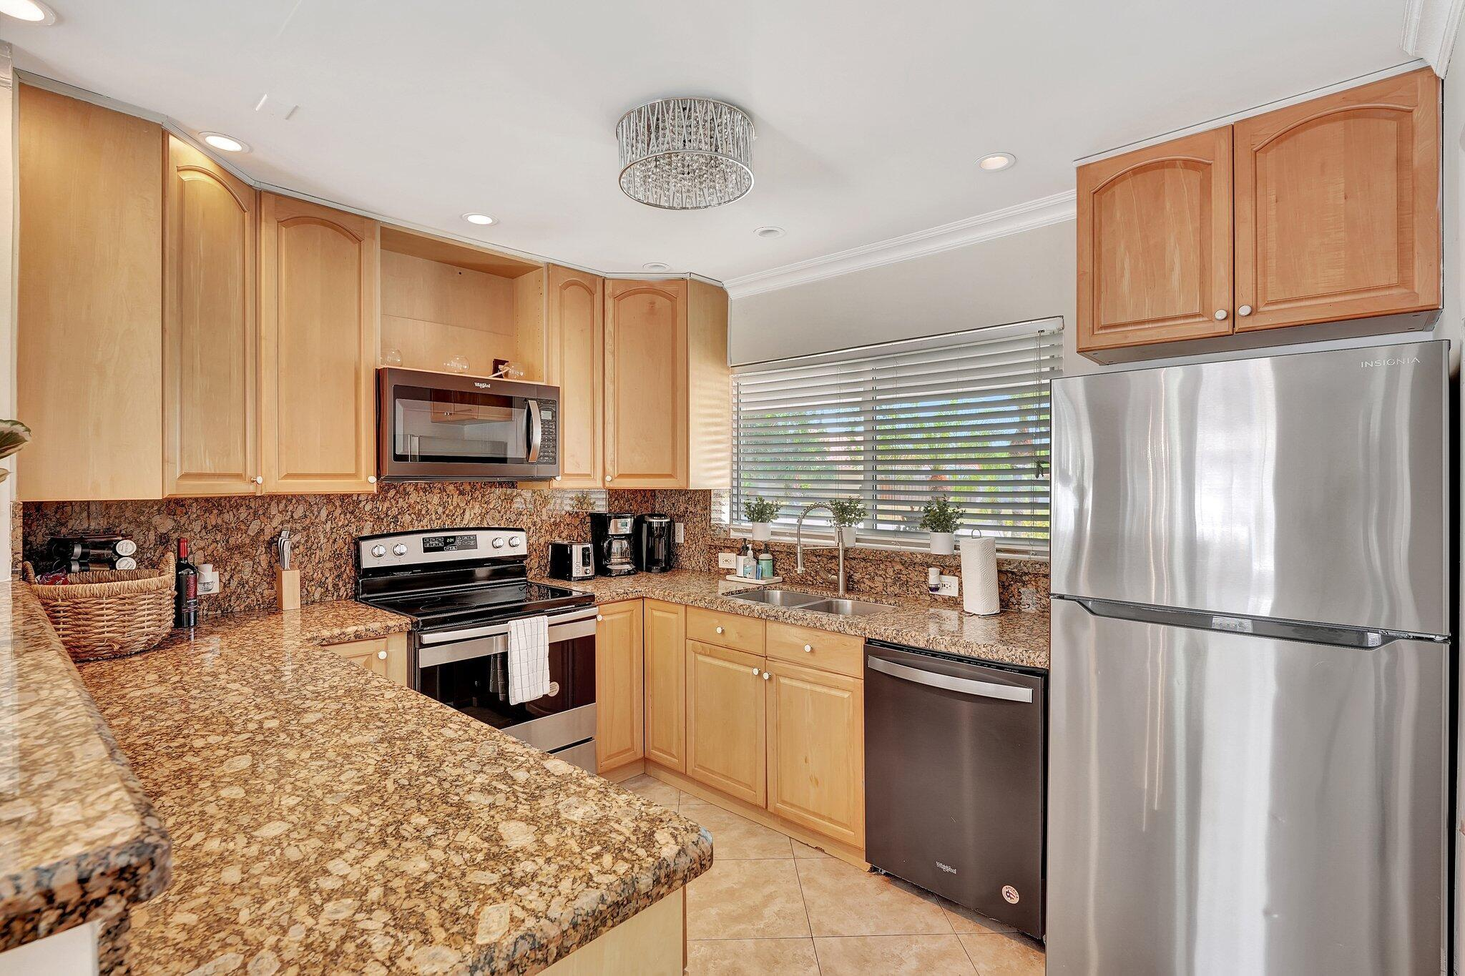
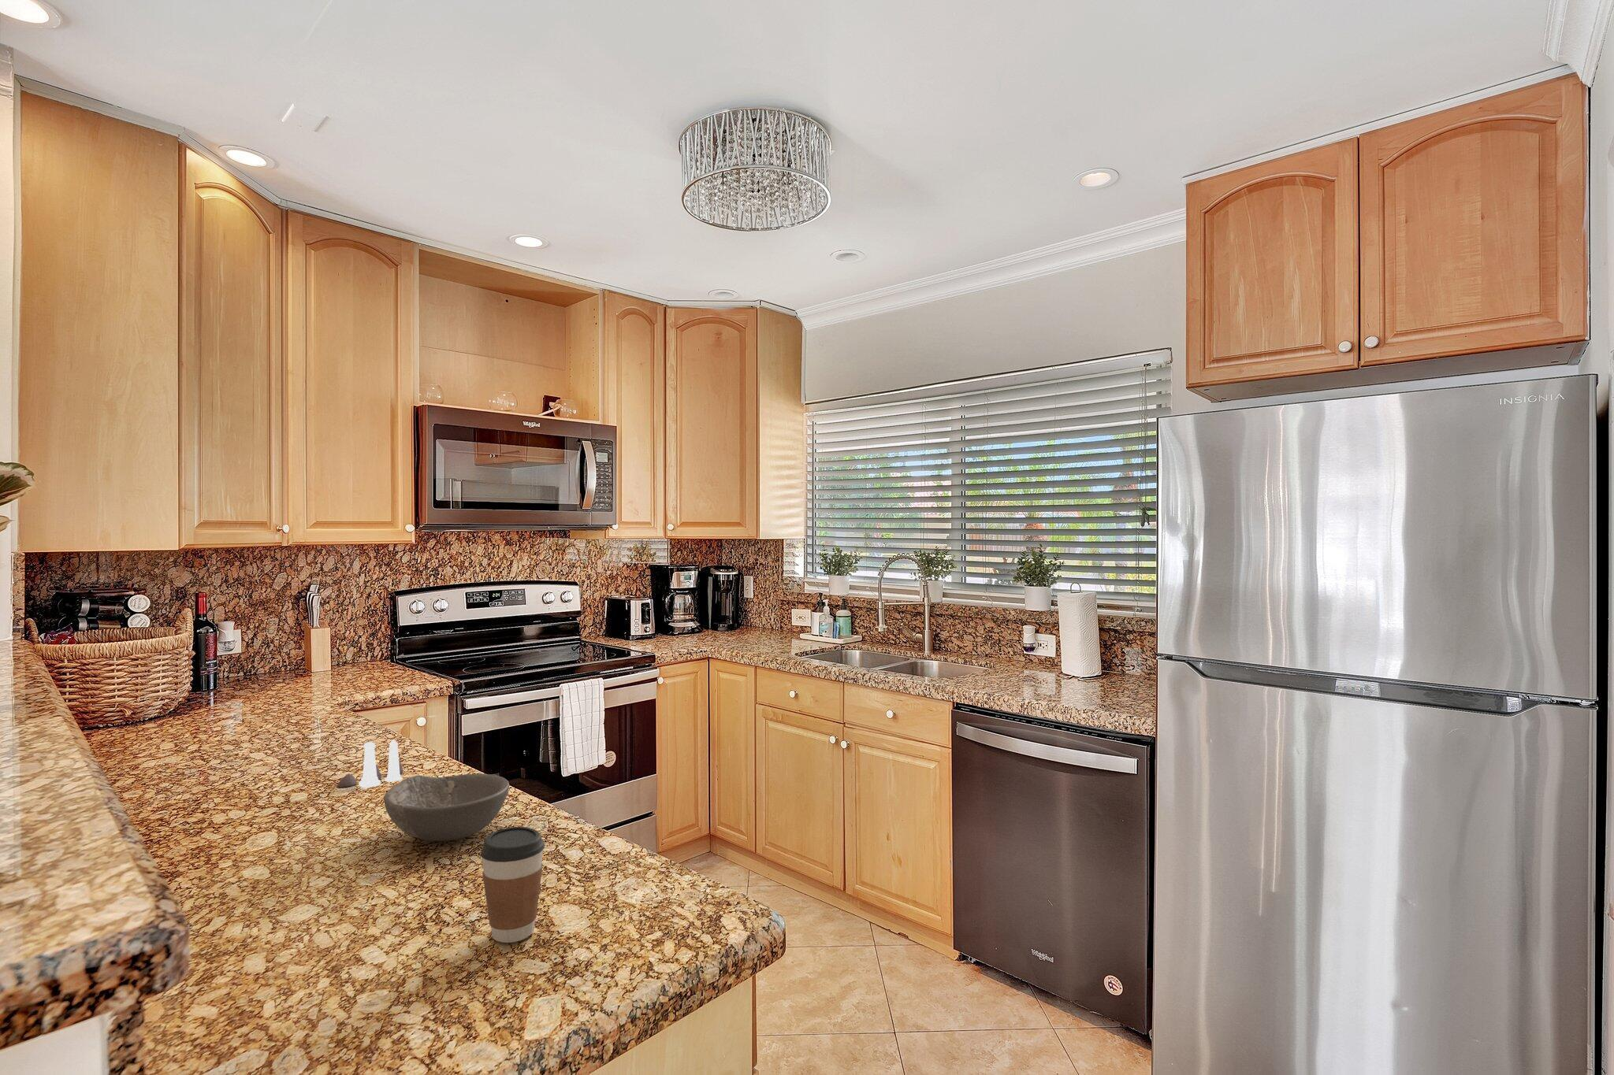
+ coffee cup [480,825,545,943]
+ bowl [383,774,510,842]
+ salt and pepper shaker set [336,739,403,789]
